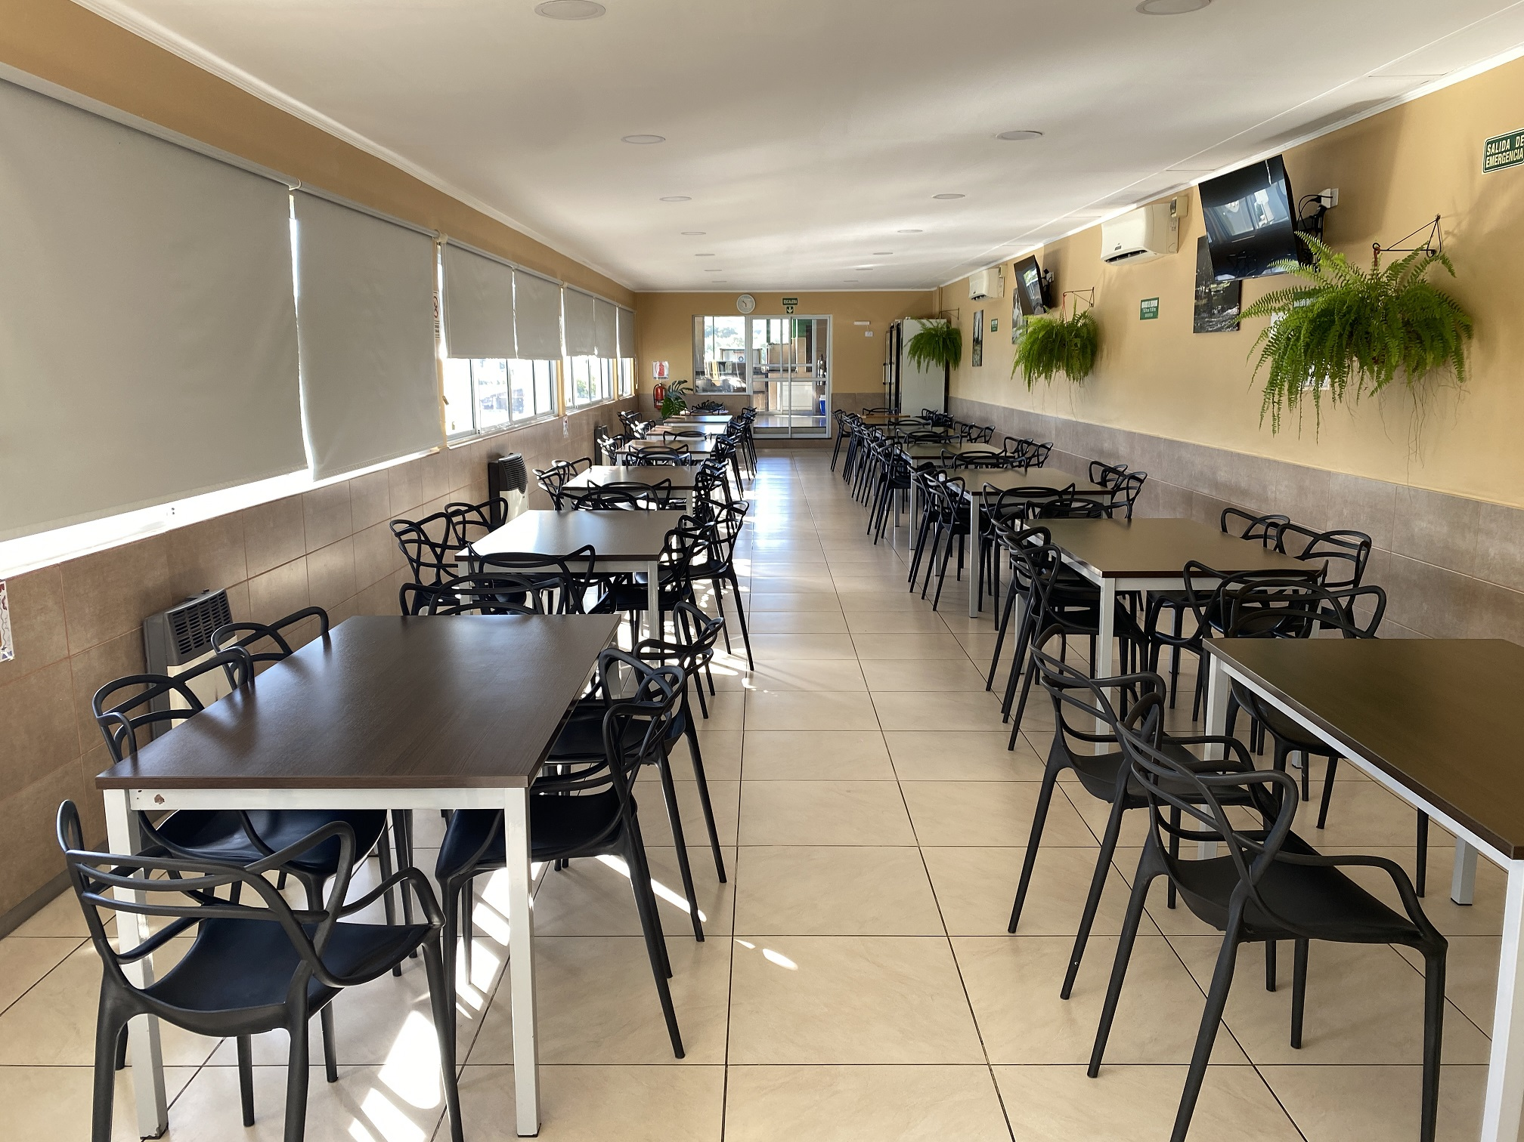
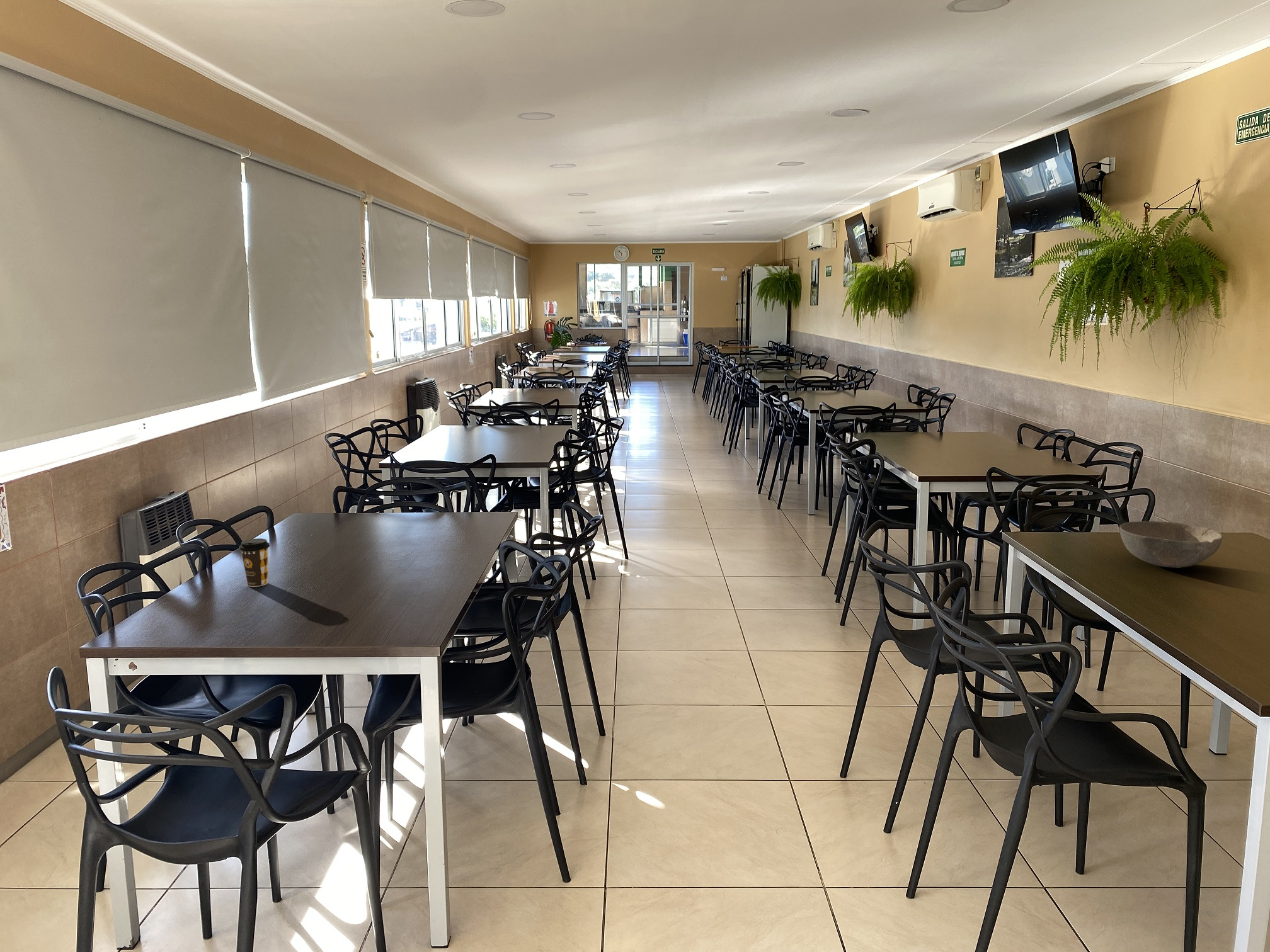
+ coffee cup [238,538,270,587]
+ bowl [1119,521,1223,569]
